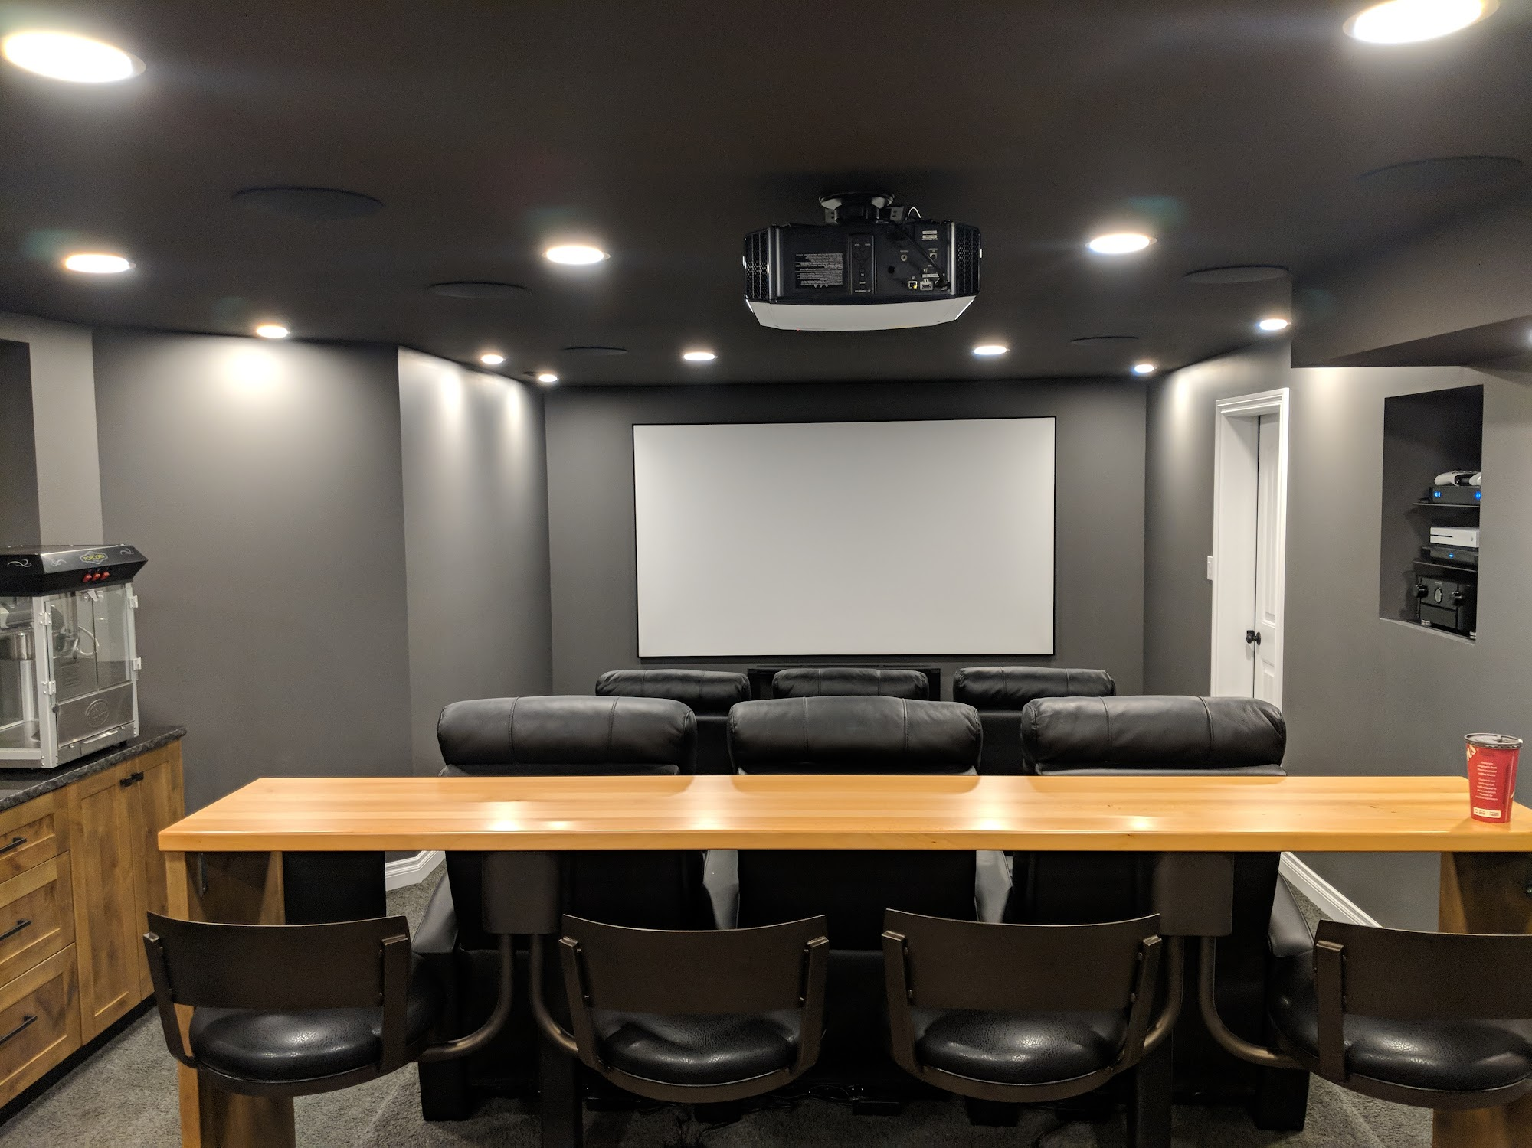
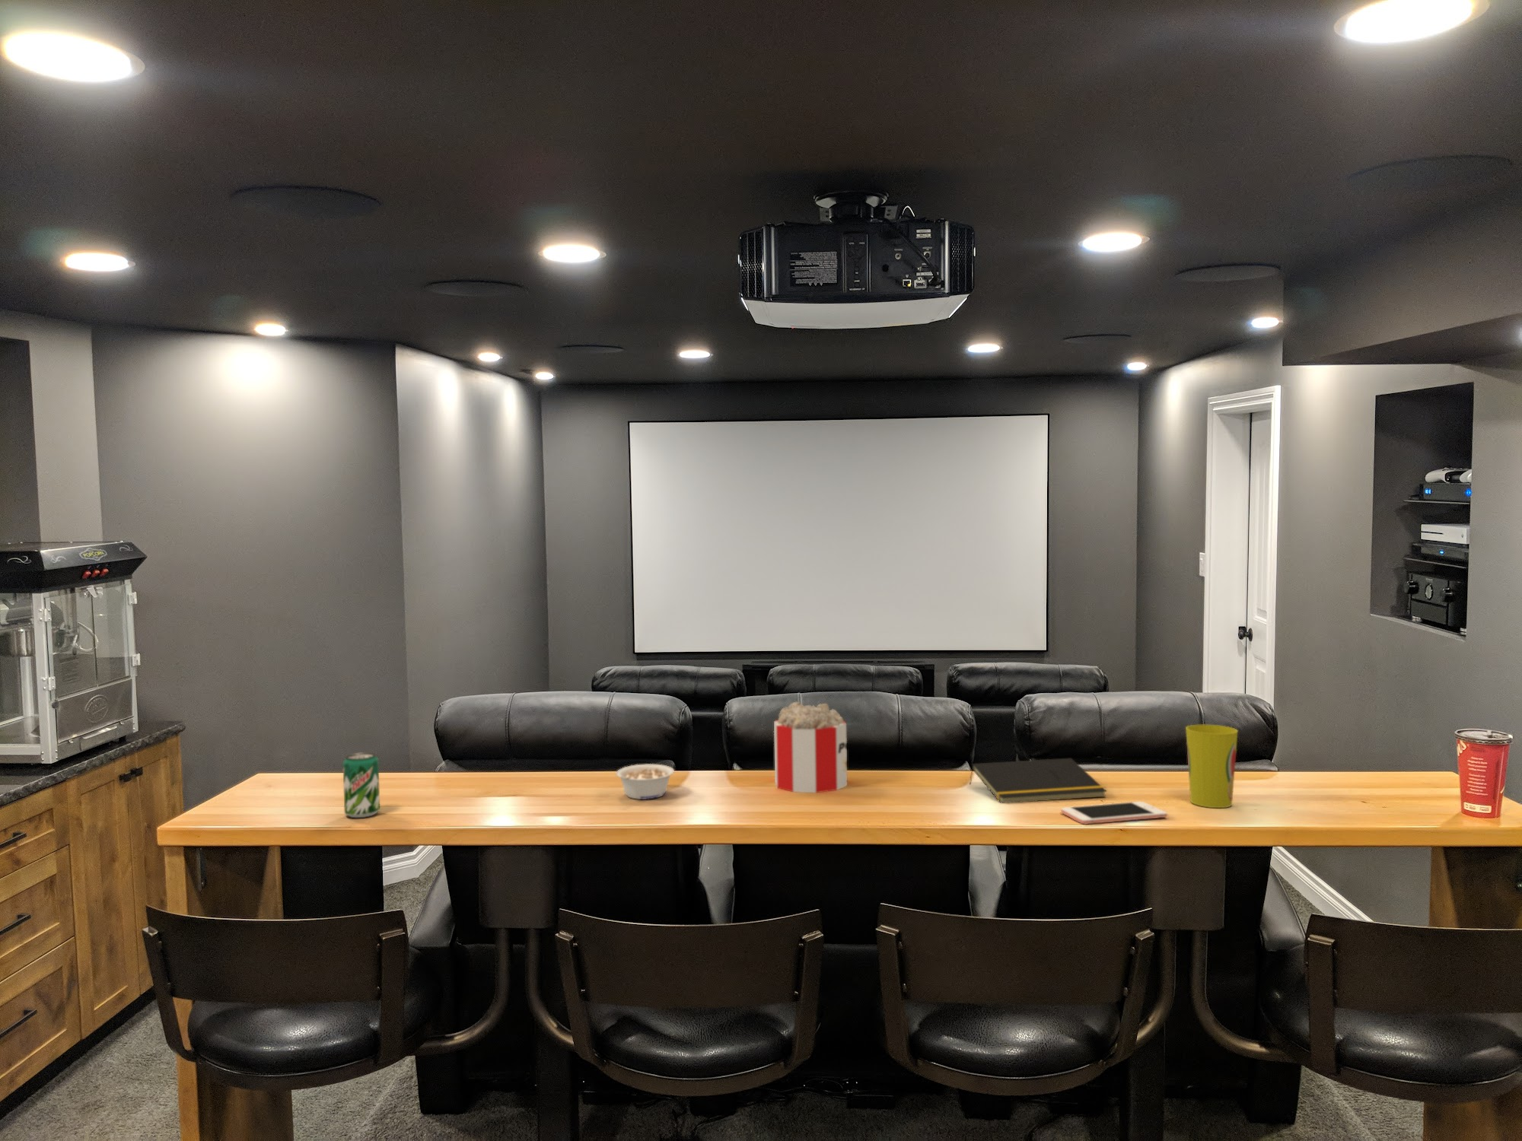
+ cell phone [1061,801,1168,826]
+ popcorn [773,701,847,793]
+ legume [616,763,675,801]
+ cup [1185,724,1239,809]
+ beverage can [343,751,381,819]
+ notepad [968,757,1107,804]
